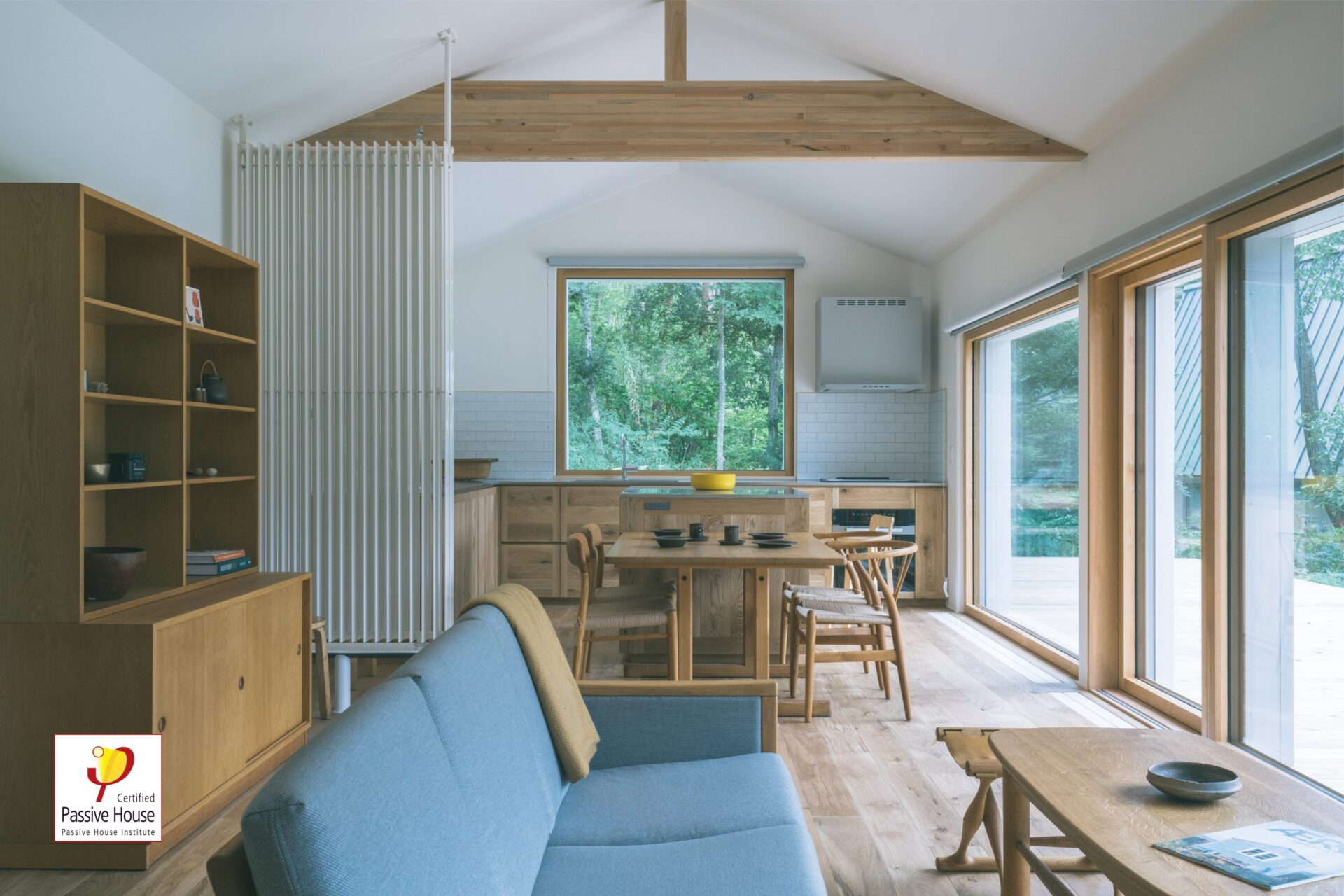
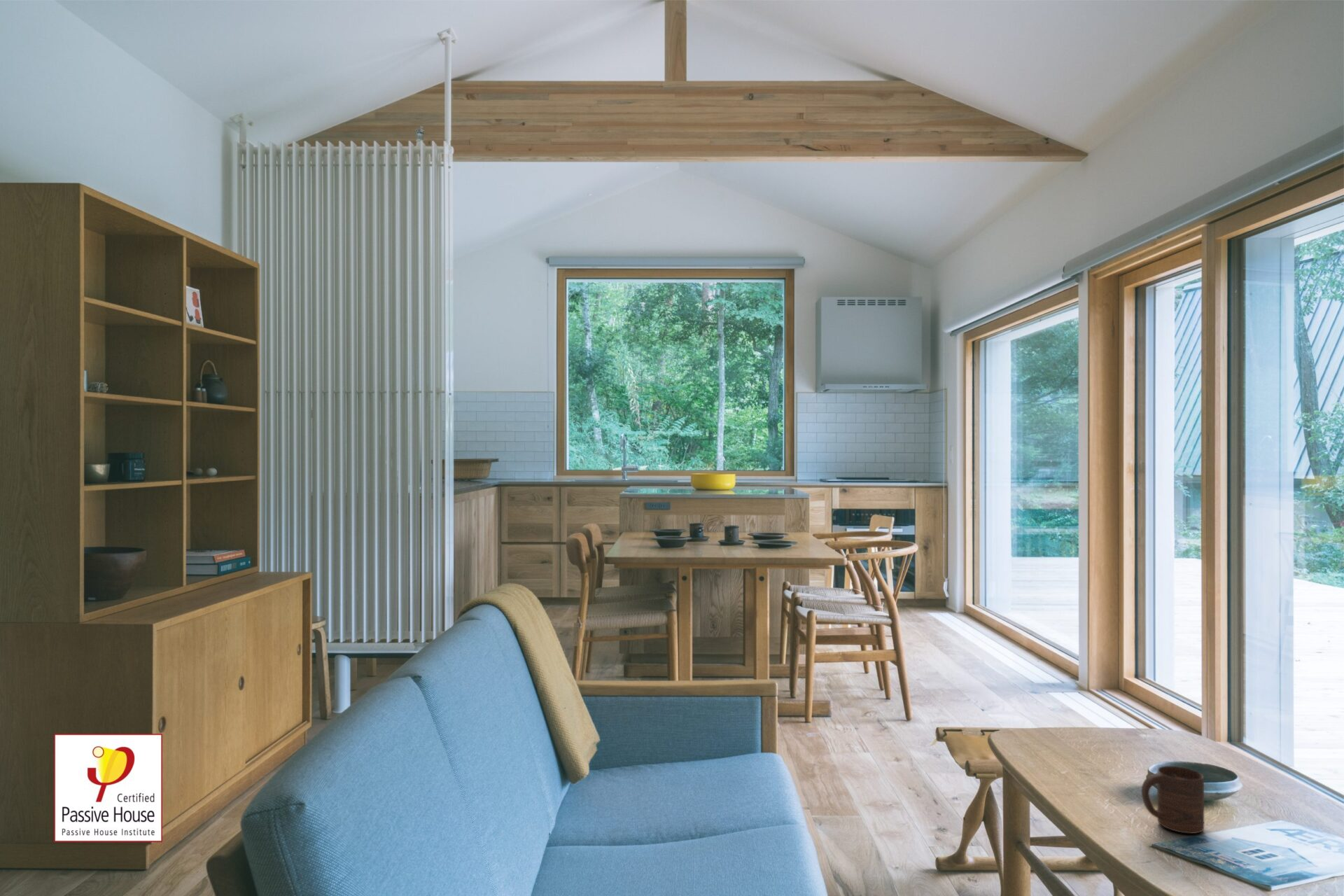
+ cup [1141,765,1205,834]
